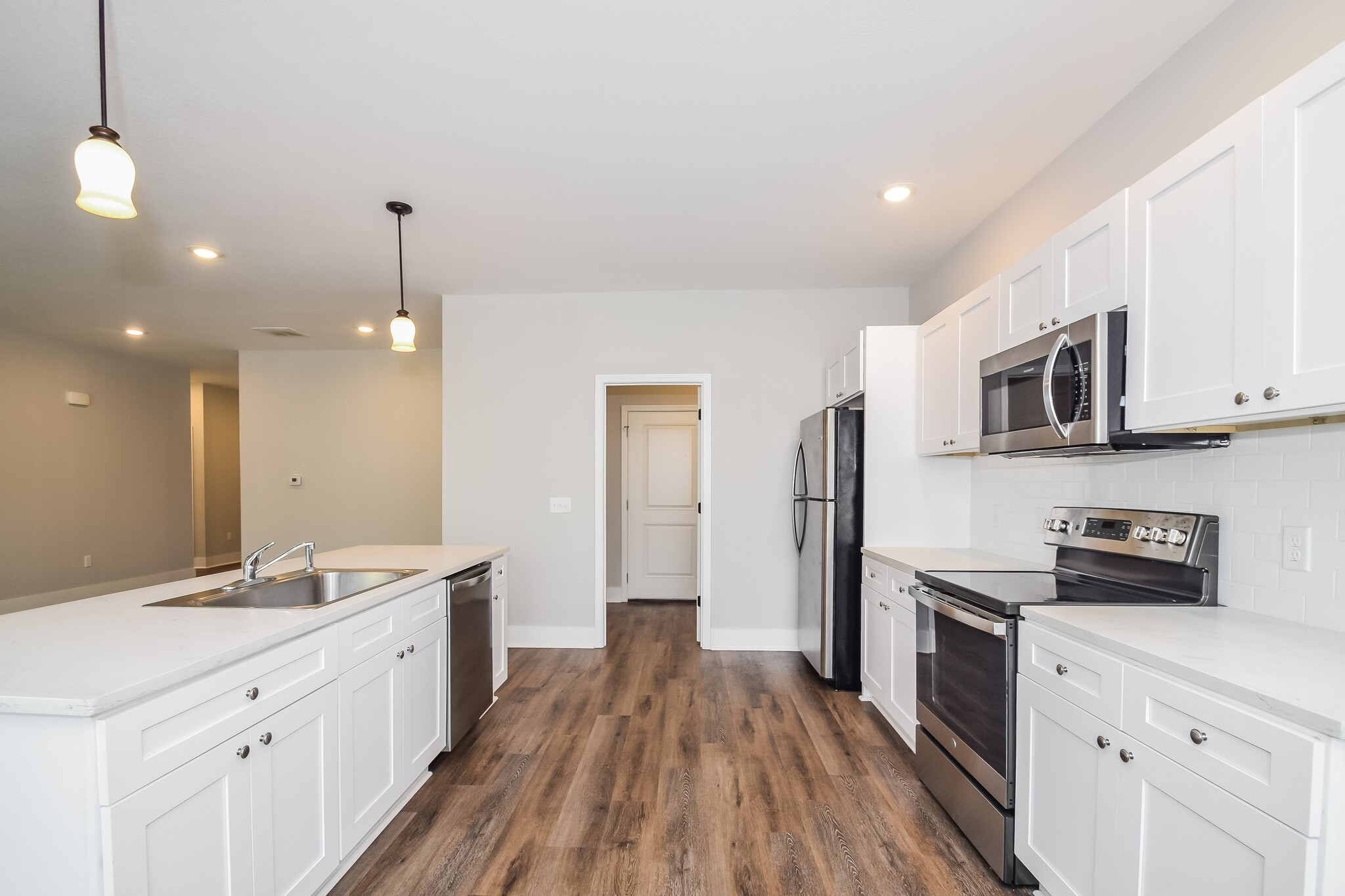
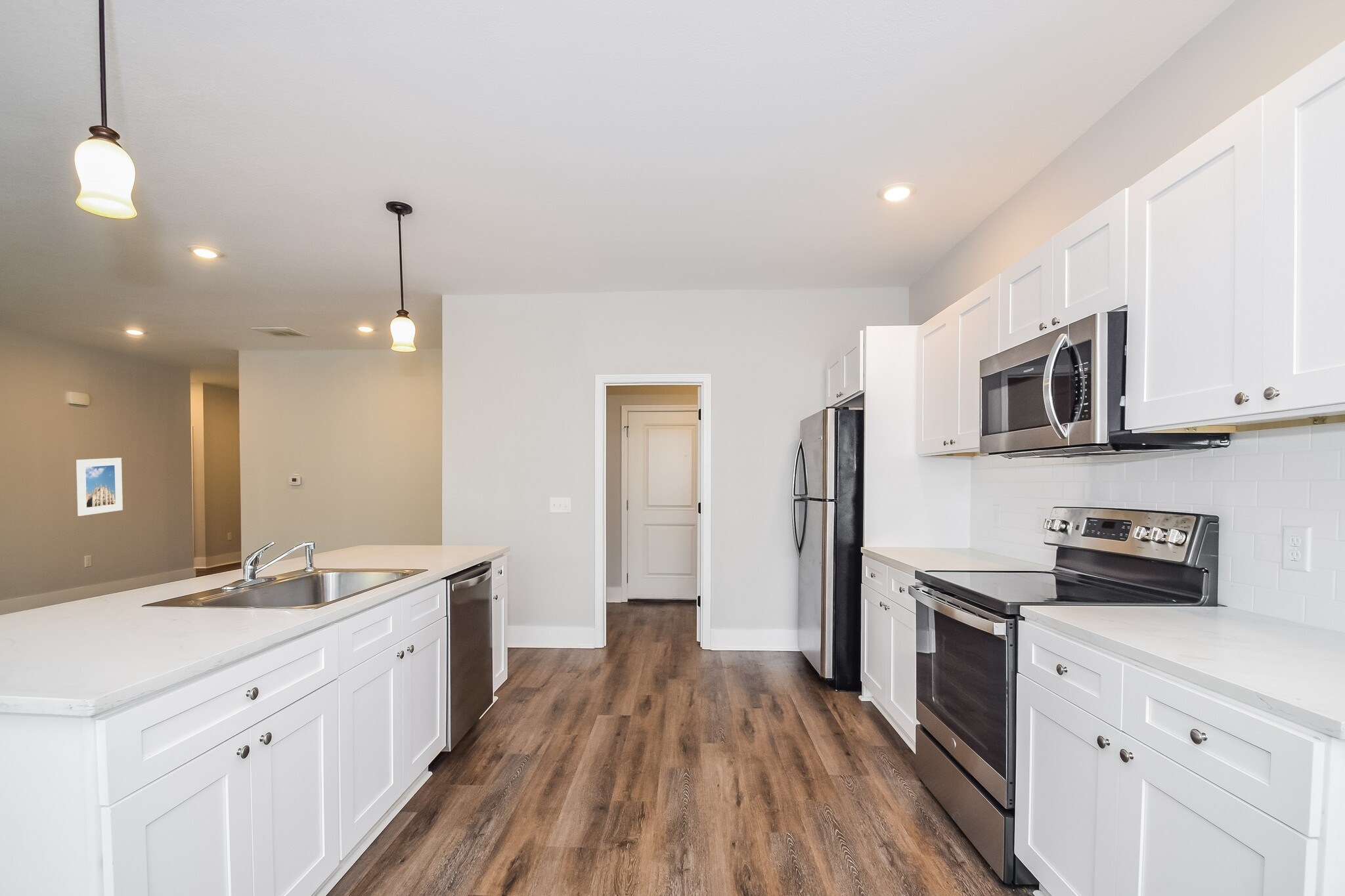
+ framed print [76,457,123,517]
